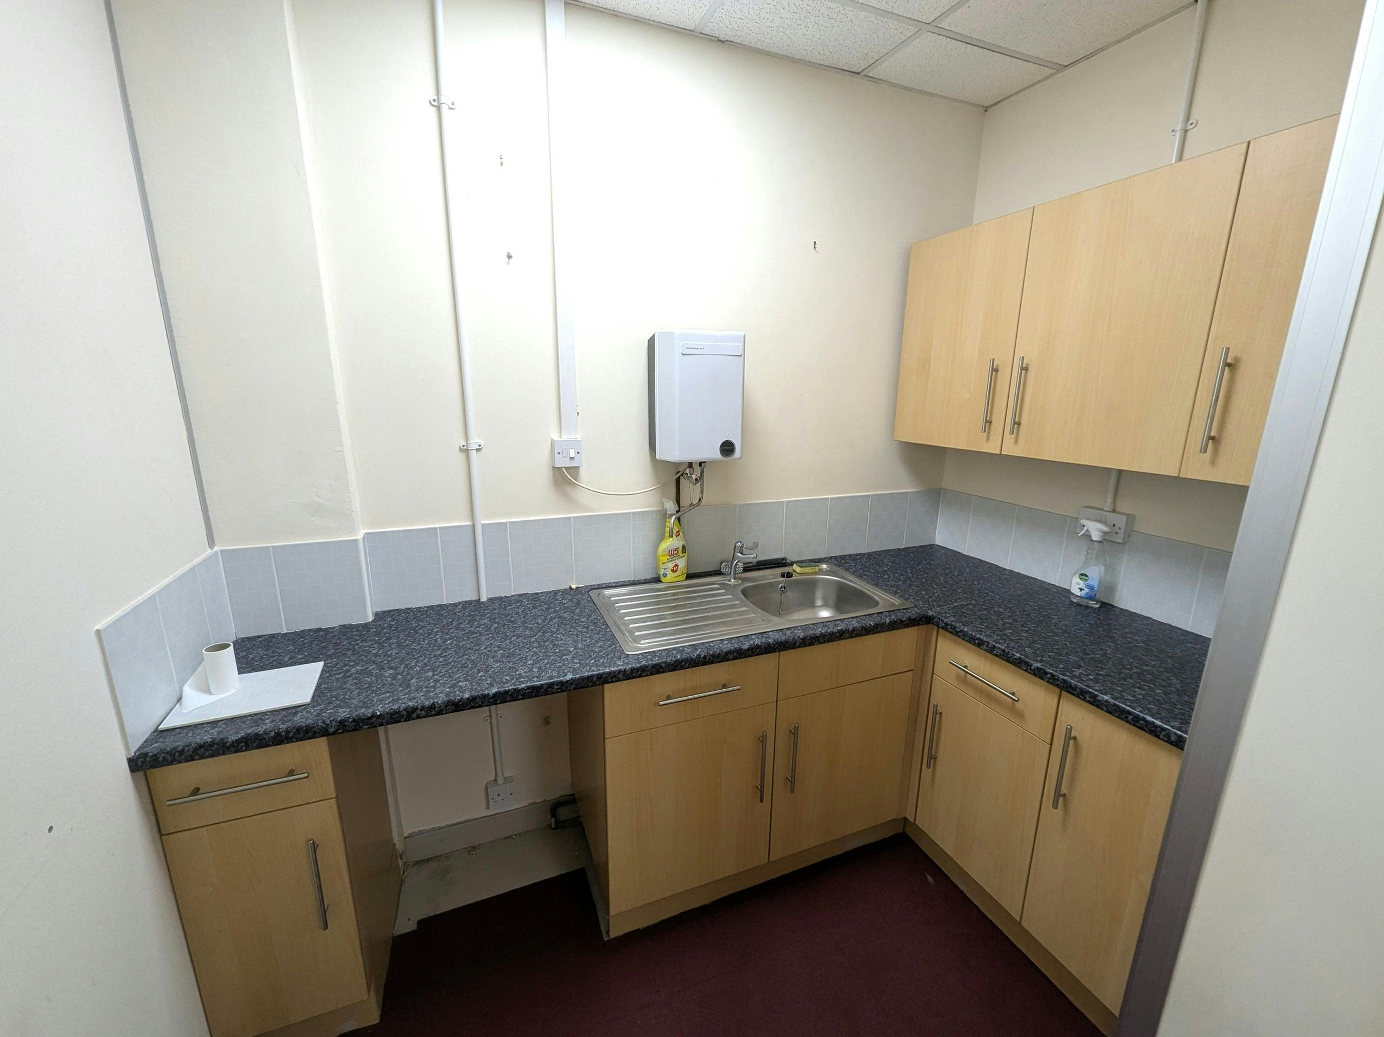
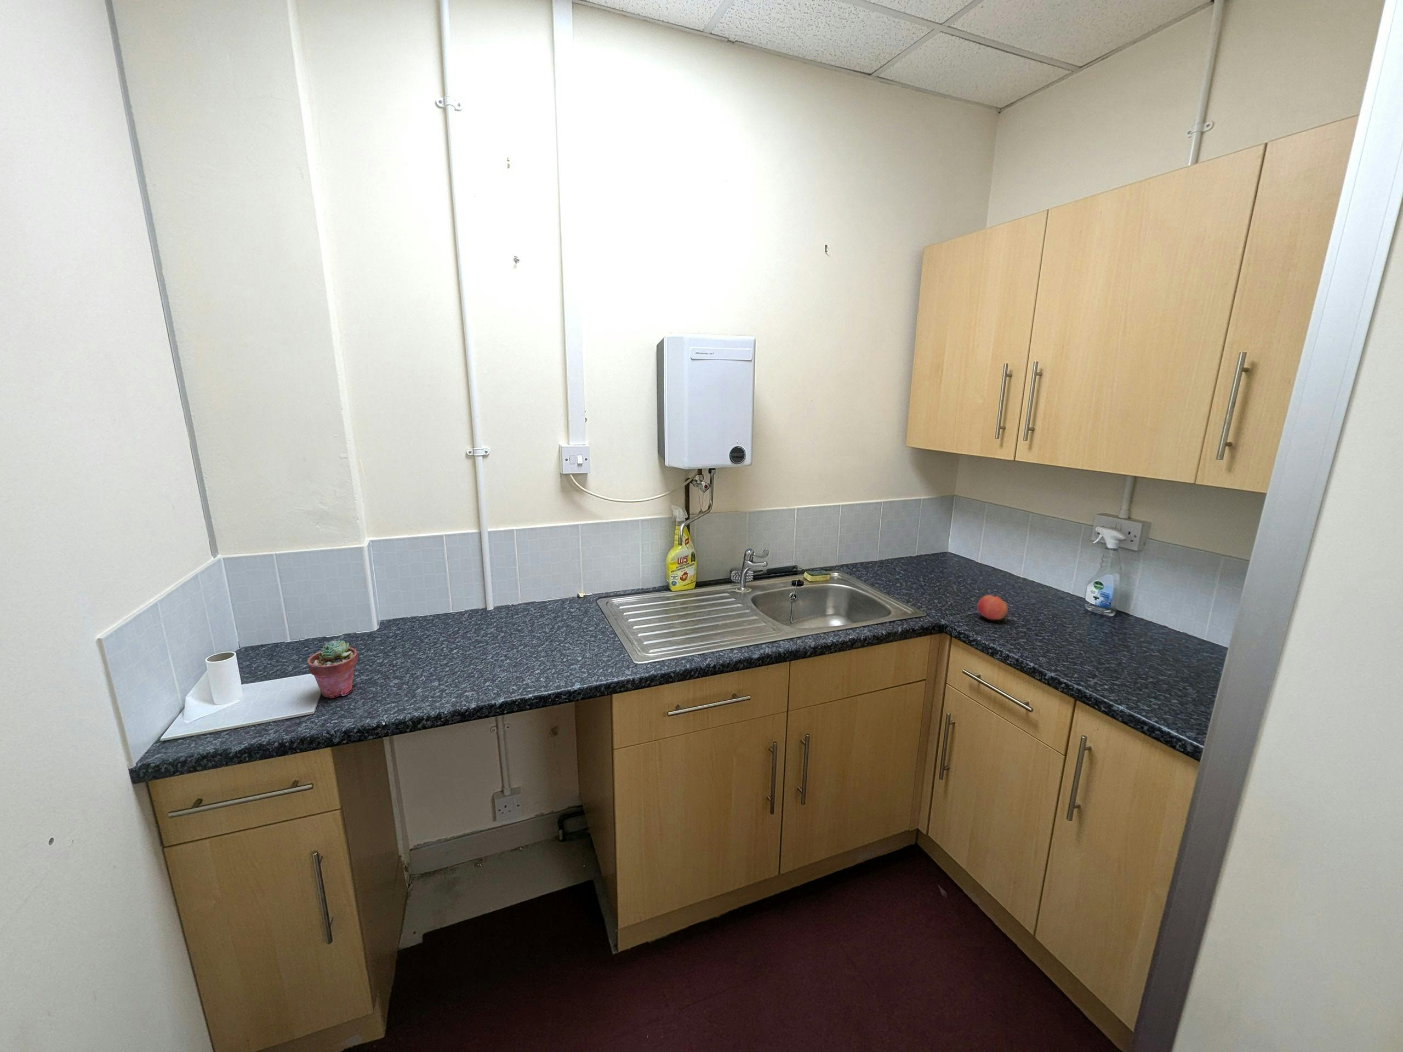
+ pomegranate [977,595,1009,620]
+ potted succulent [307,640,358,698]
